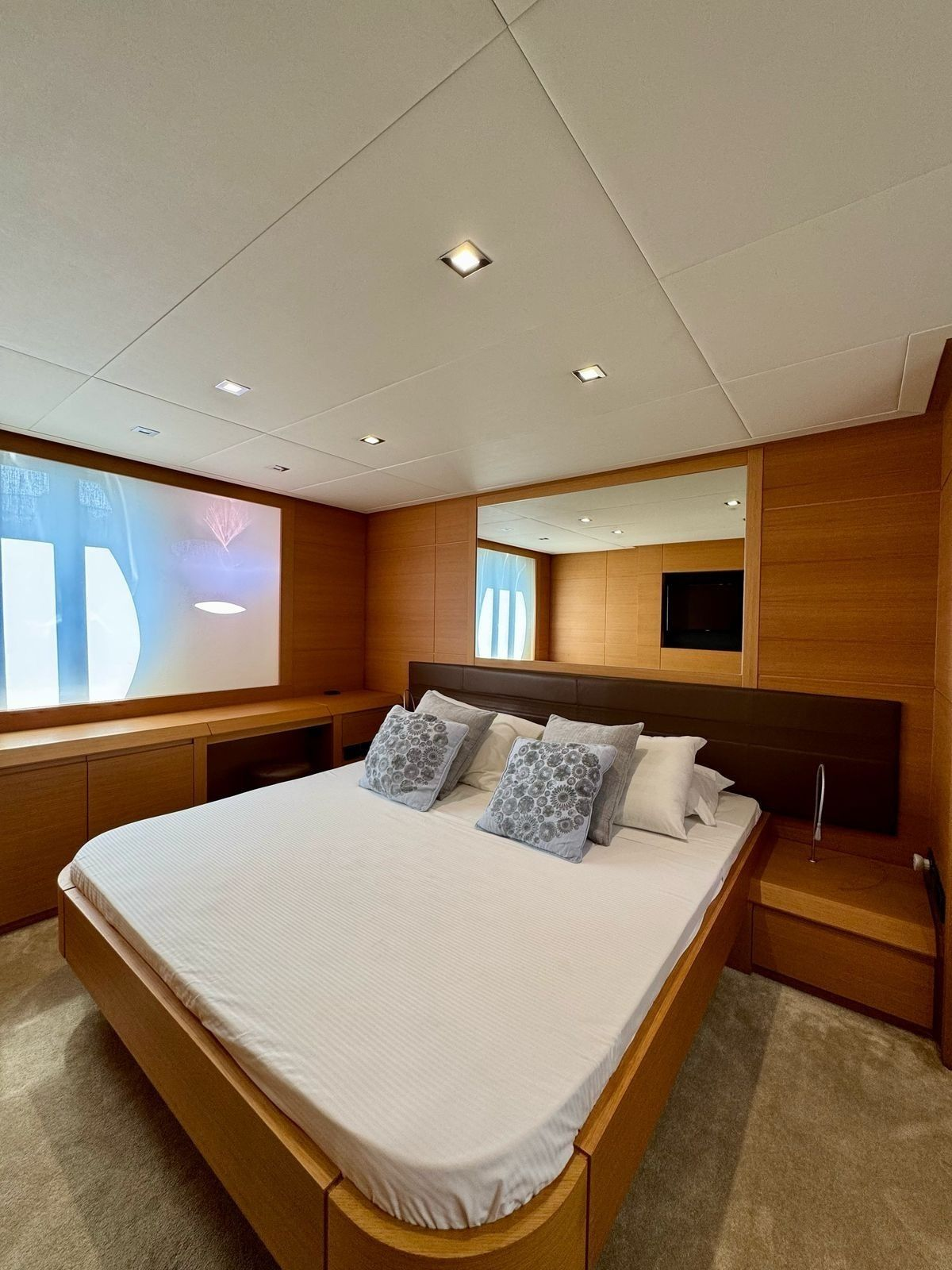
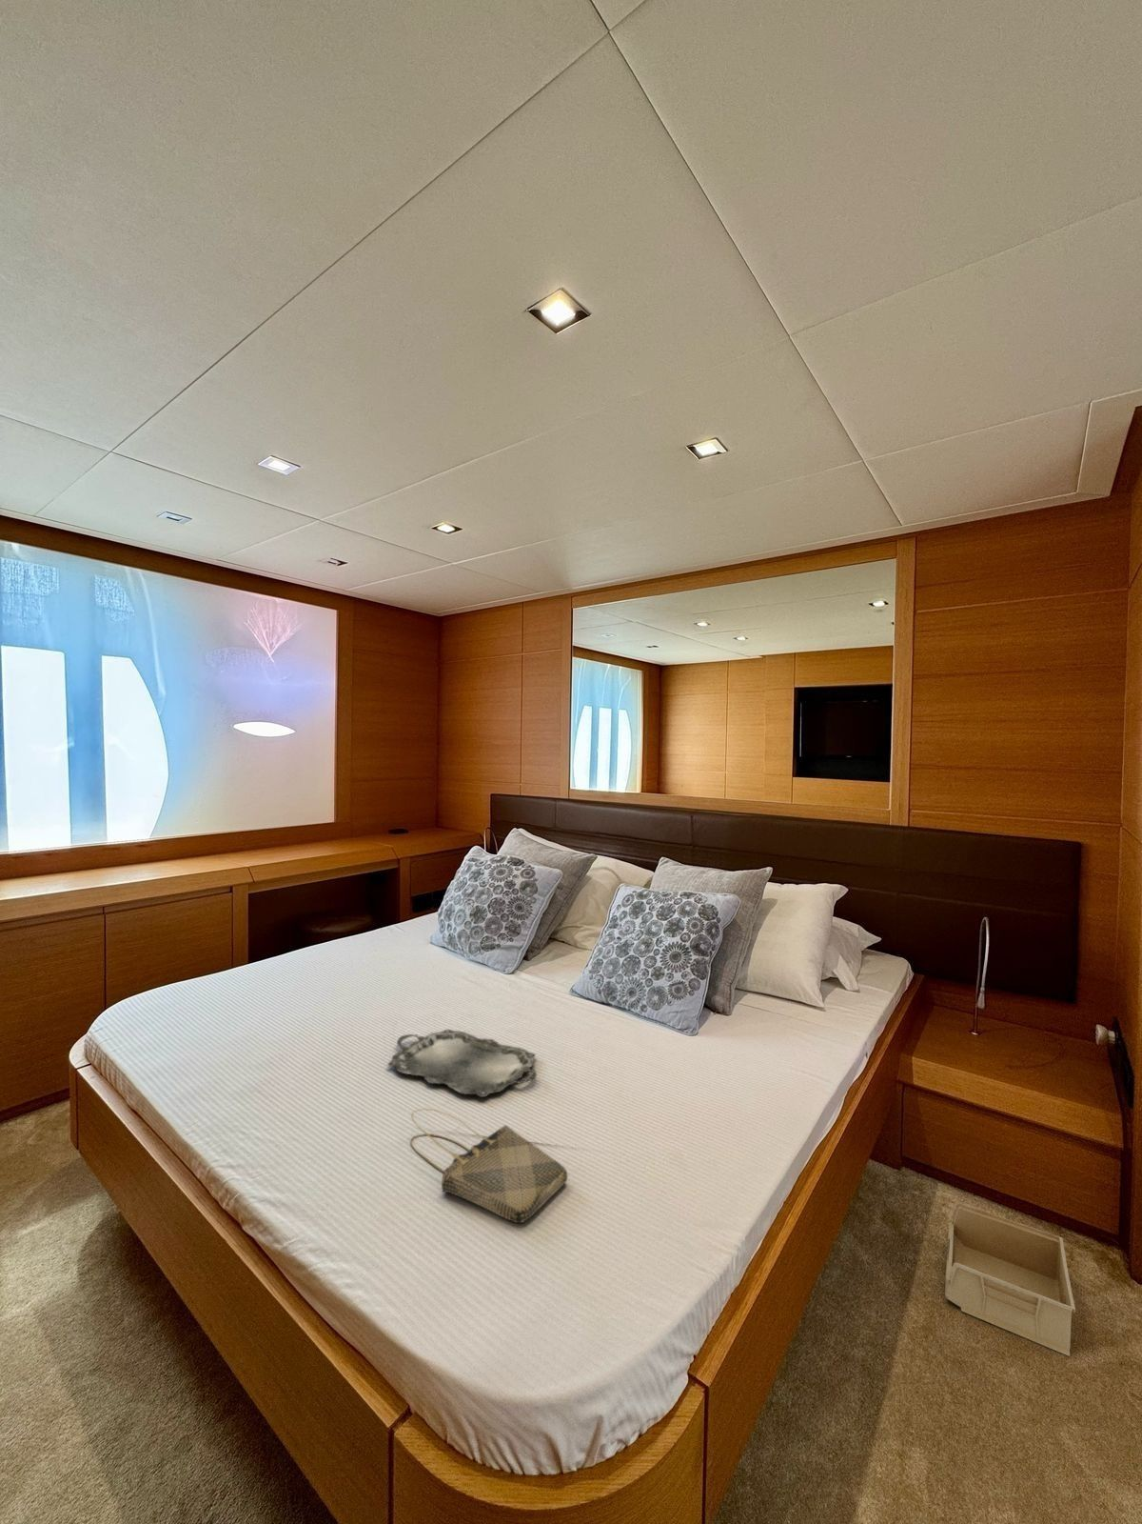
+ tote bag [409,1108,569,1224]
+ storage bin [944,1202,1076,1357]
+ serving tray [387,1028,537,1098]
